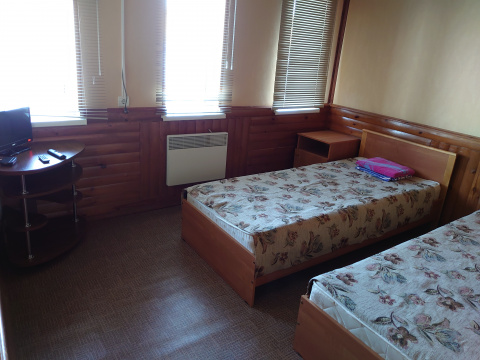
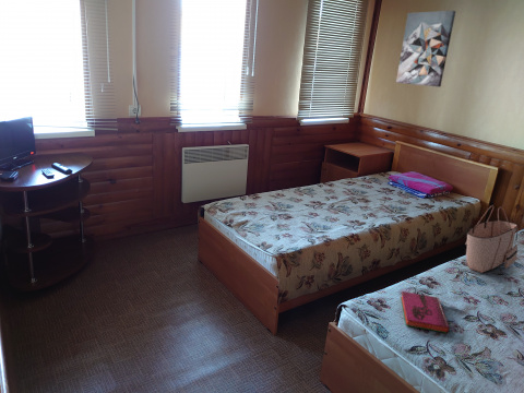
+ wall art [395,10,456,87]
+ tote bag [464,204,520,273]
+ hardback book [400,290,451,334]
